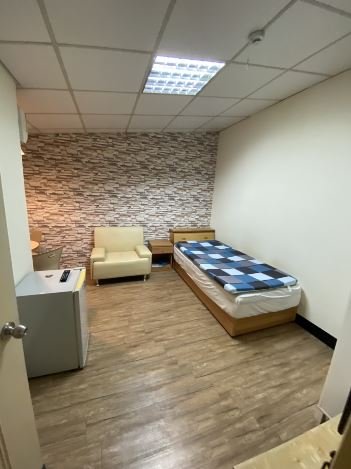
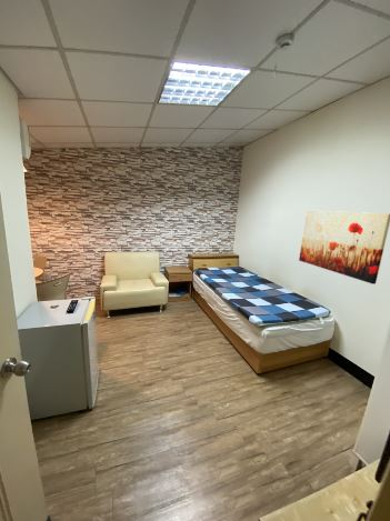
+ wall art [298,210,390,285]
